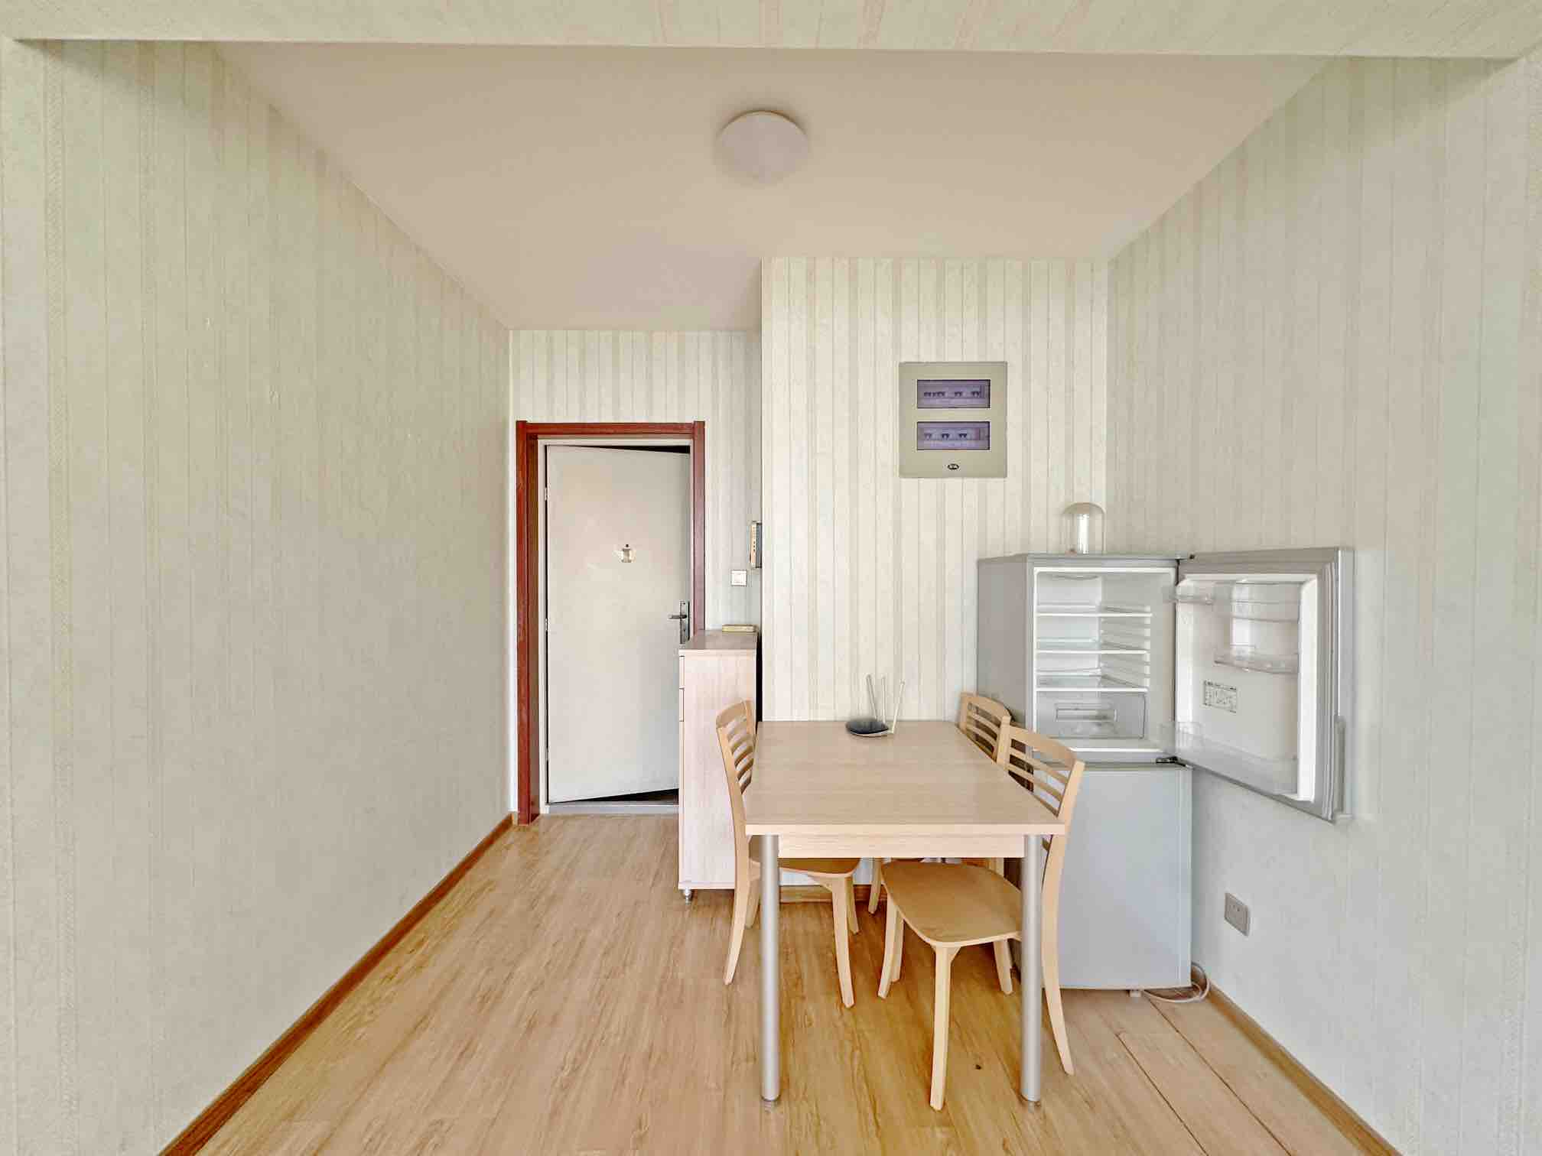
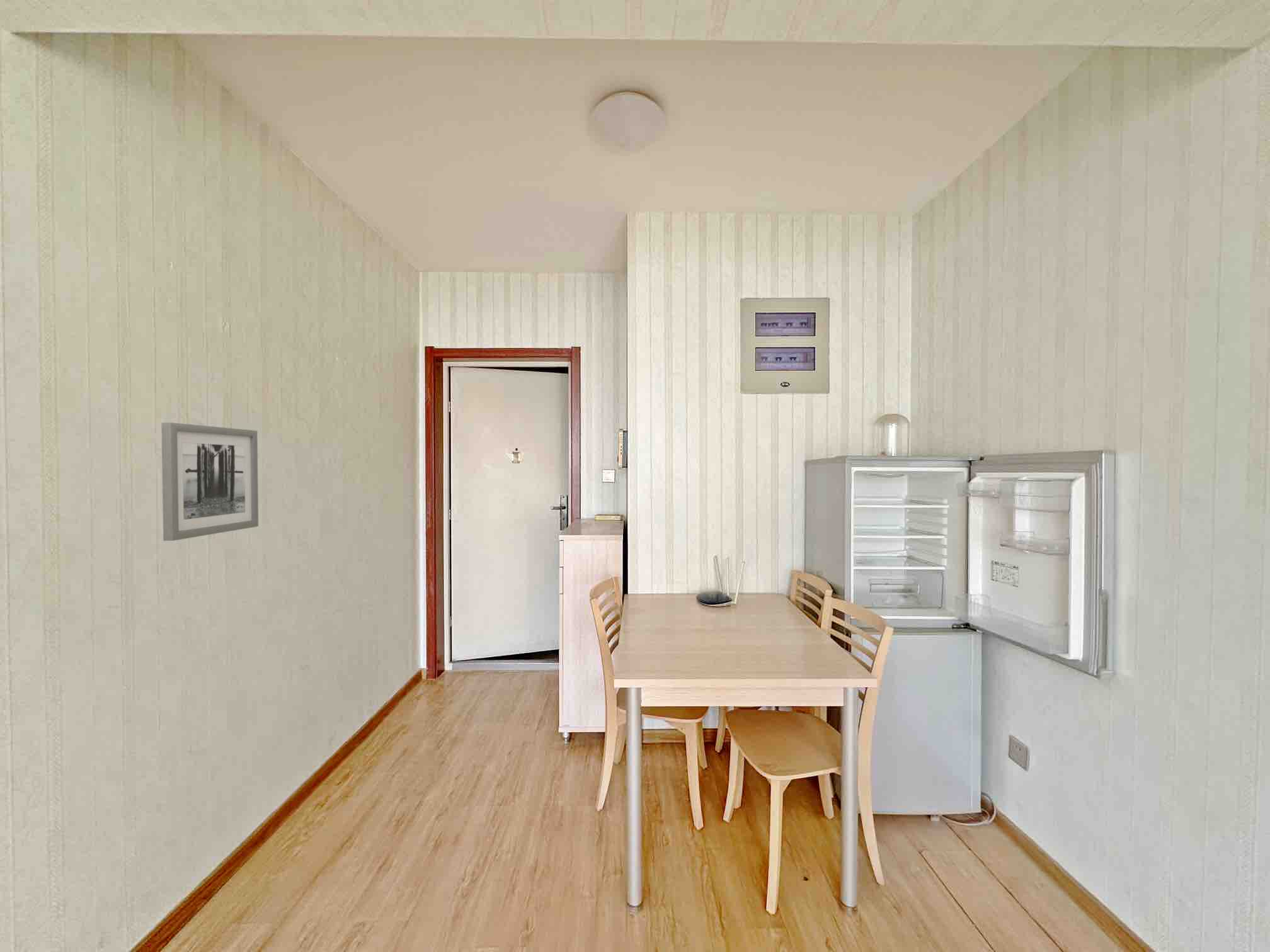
+ wall art [161,422,259,541]
